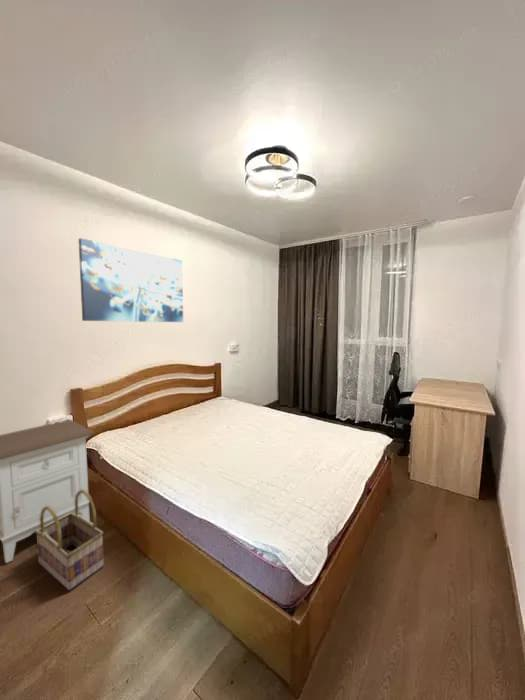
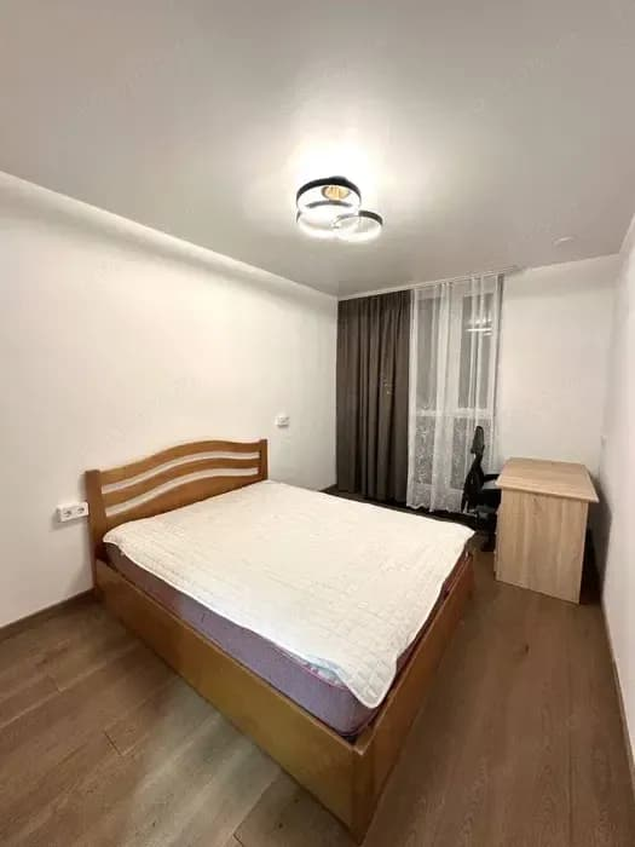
- nightstand [0,419,95,564]
- basket [34,490,105,592]
- wall art [78,237,184,323]
